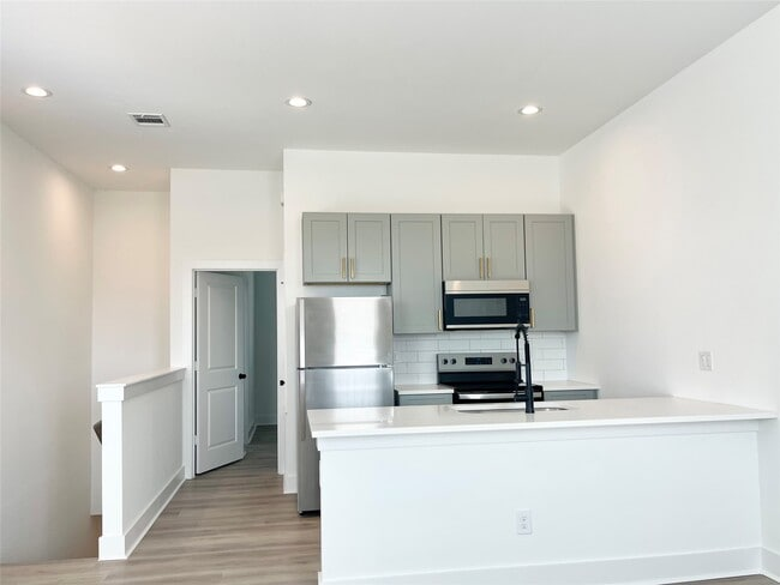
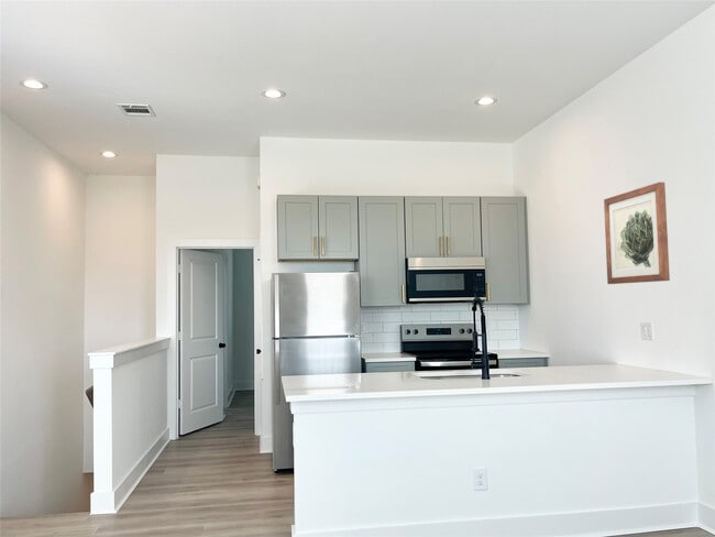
+ wall art [603,182,671,285]
